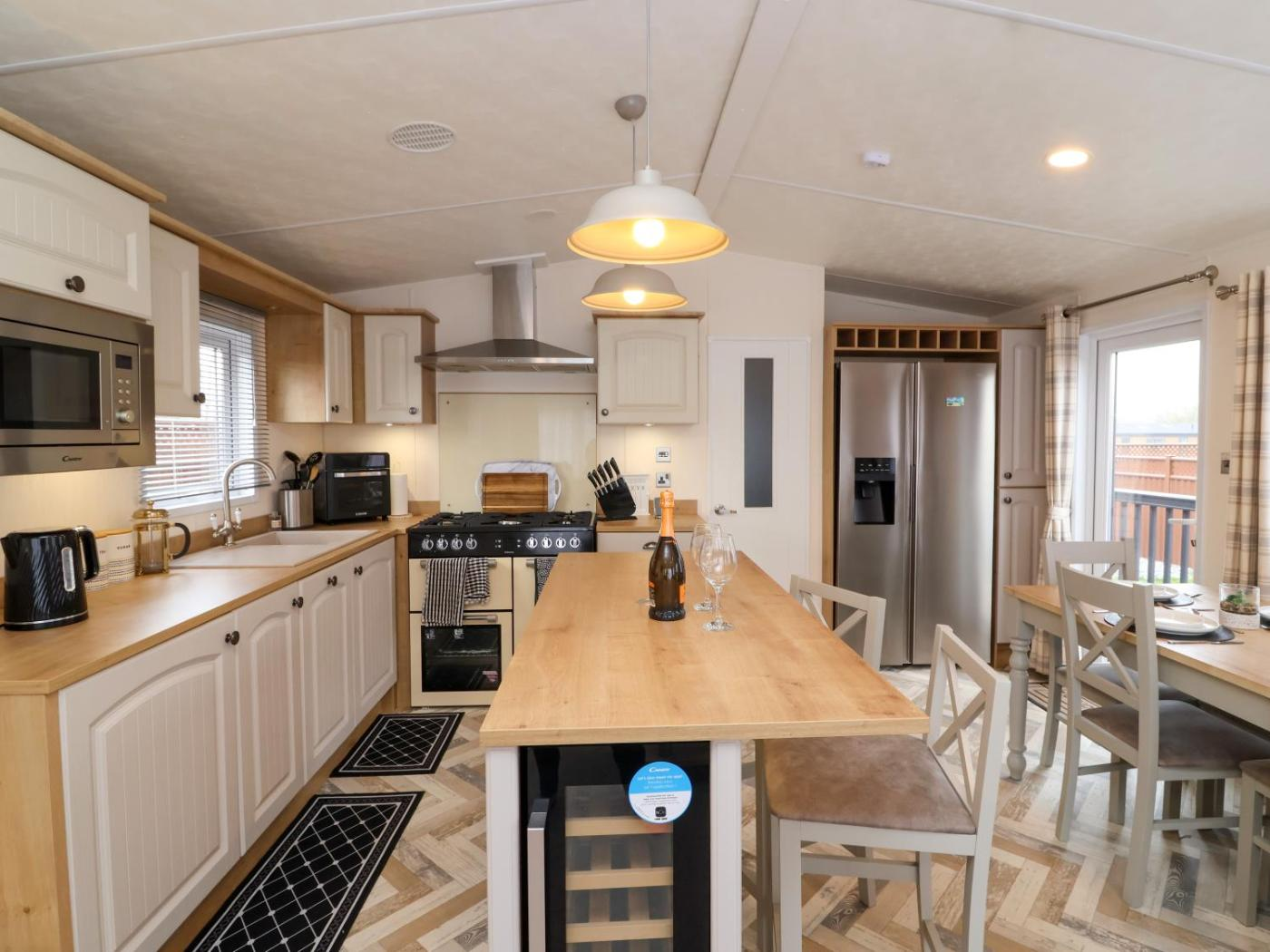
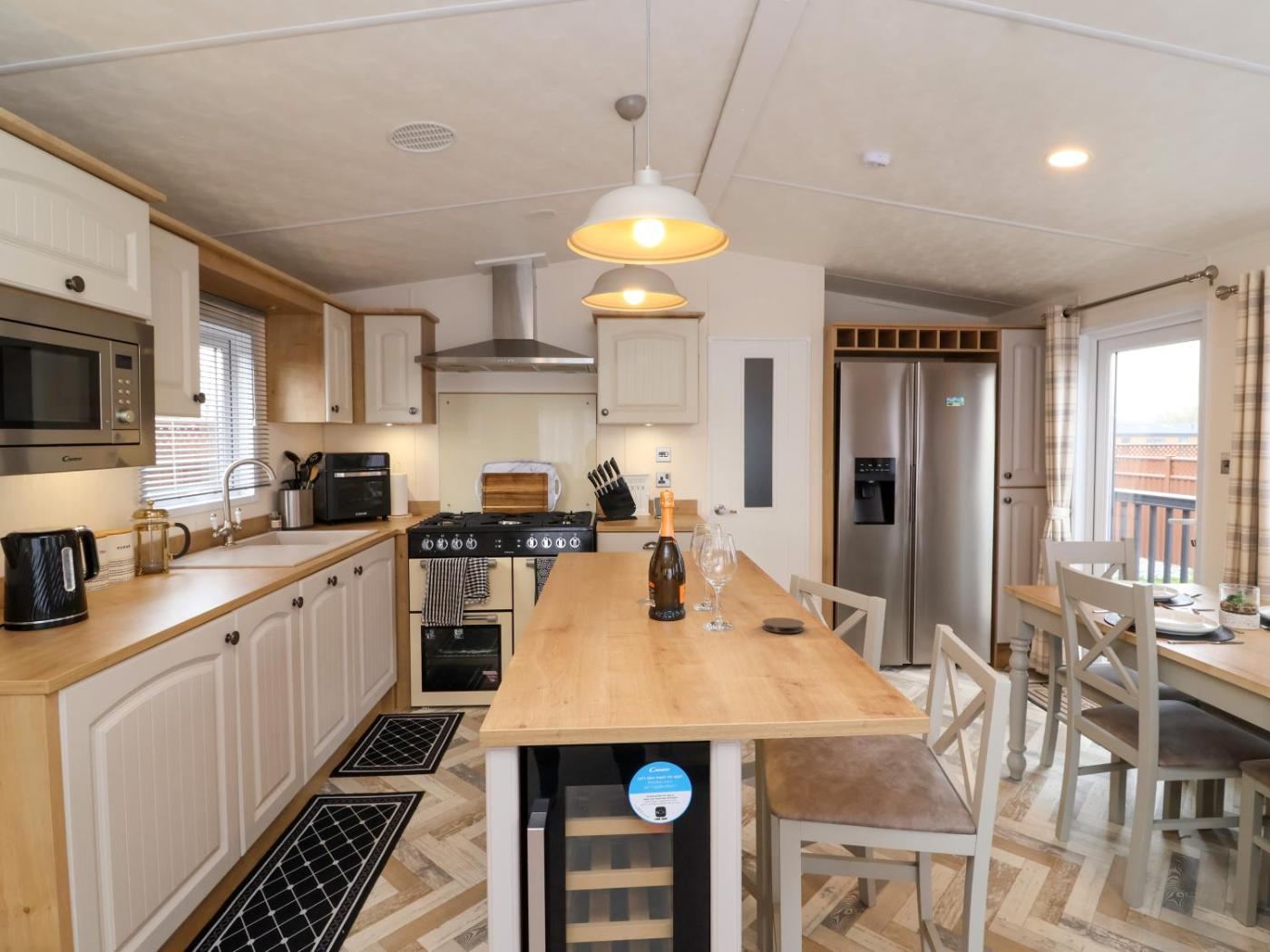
+ coaster [762,617,806,634]
